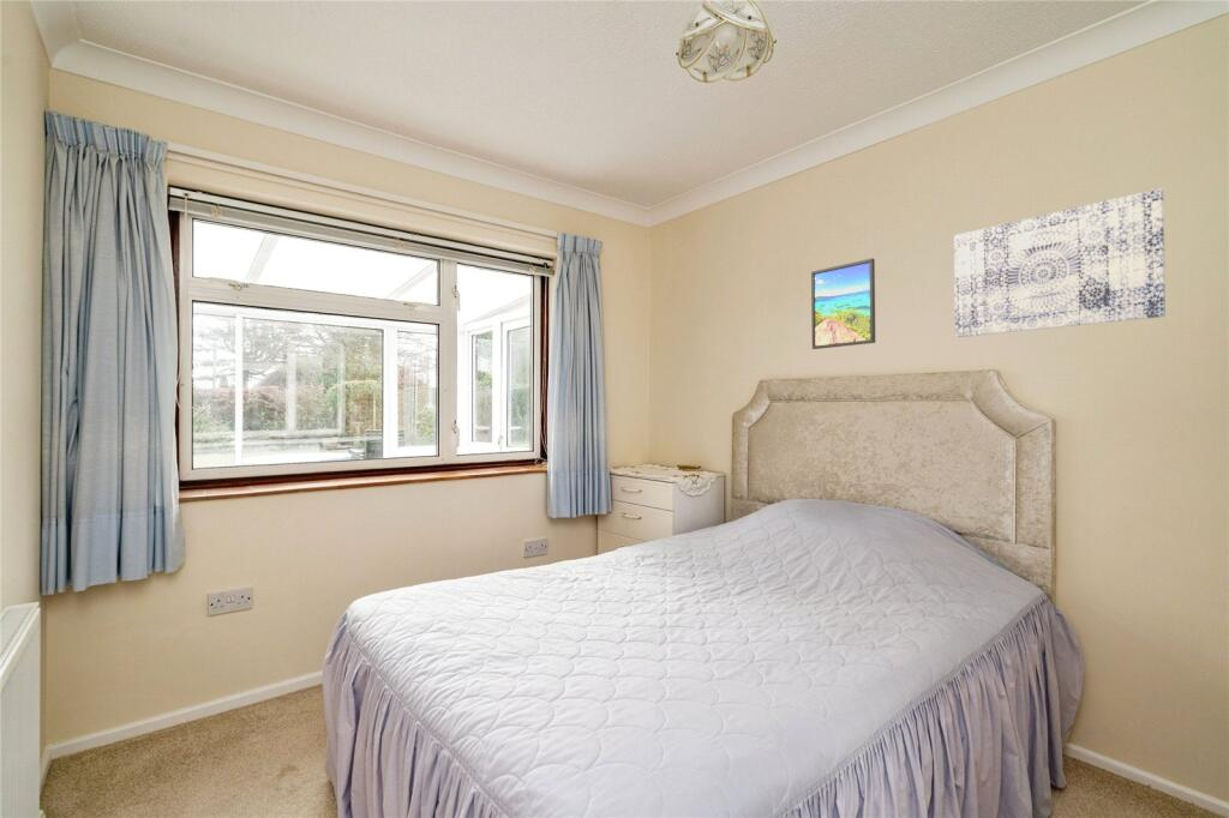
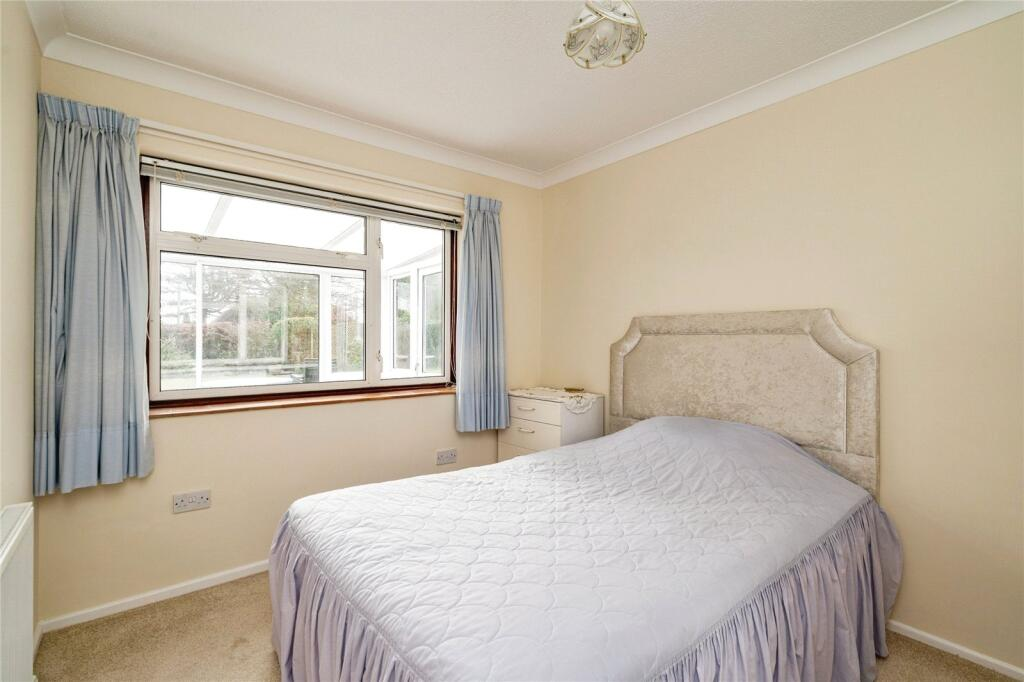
- wall art [953,187,1167,338]
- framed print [810,257,876,350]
